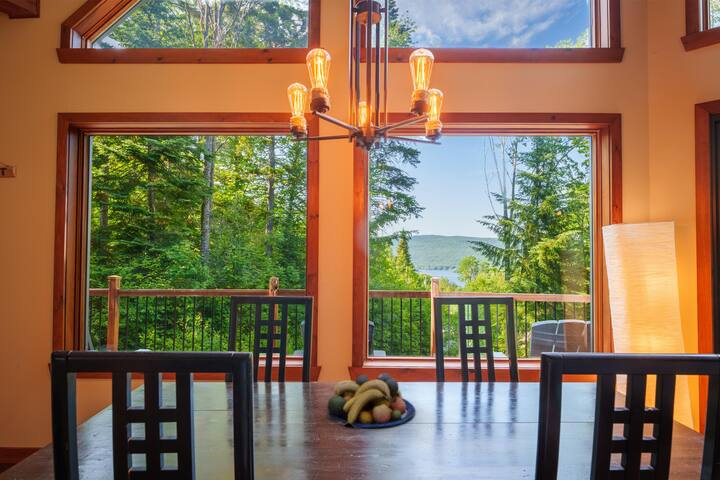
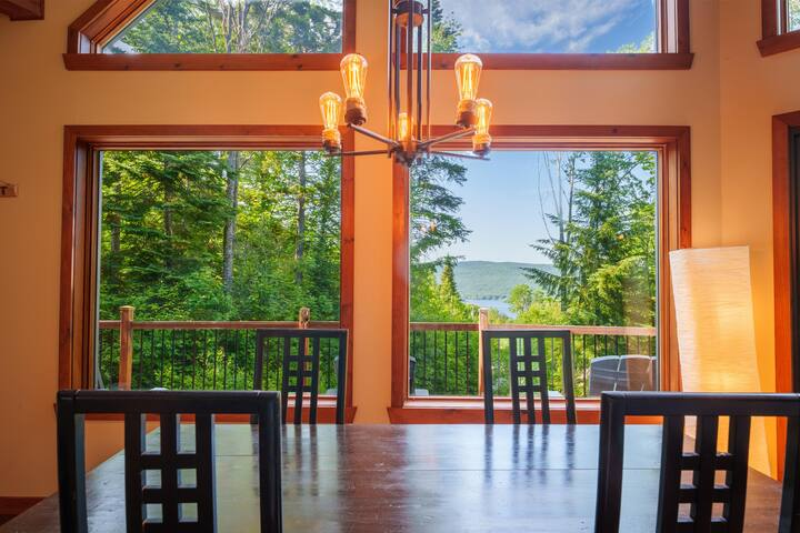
- fruit bowl [326,372,416,429]
